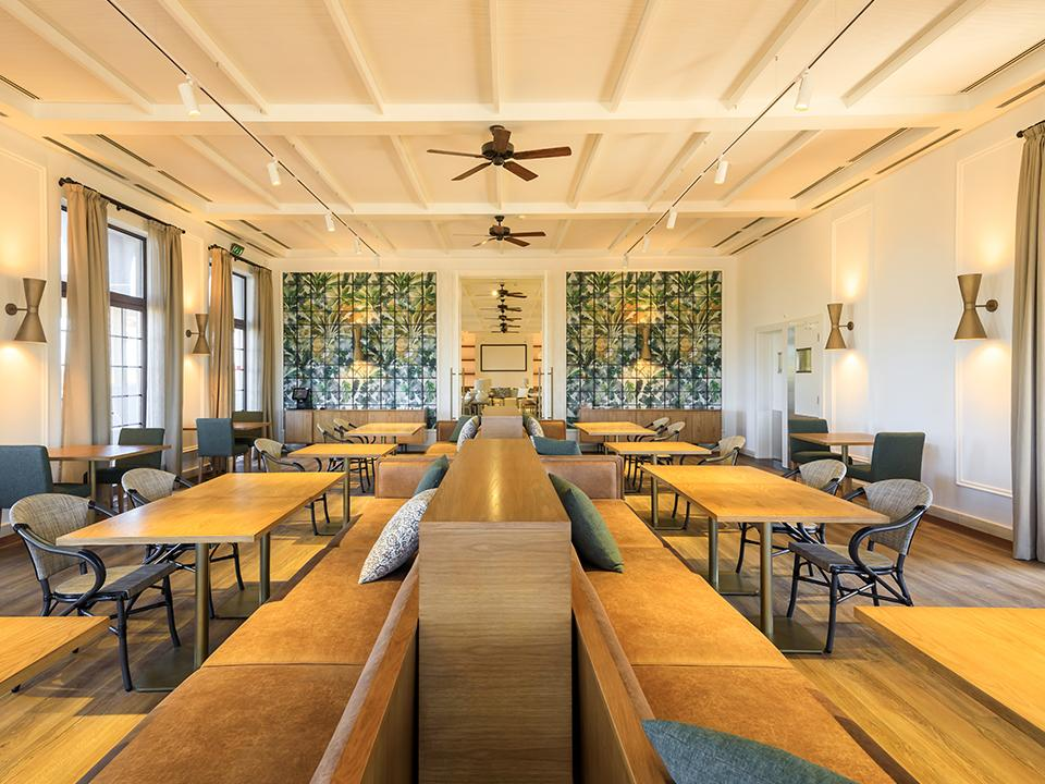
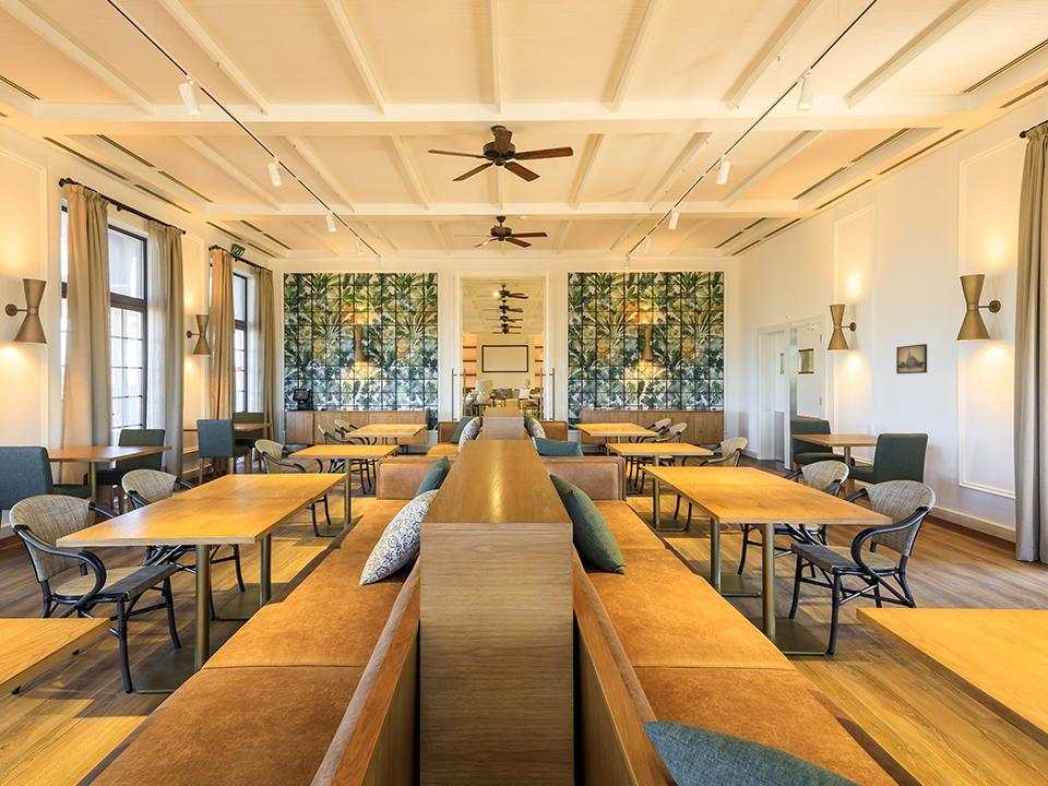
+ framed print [895,343,928,376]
